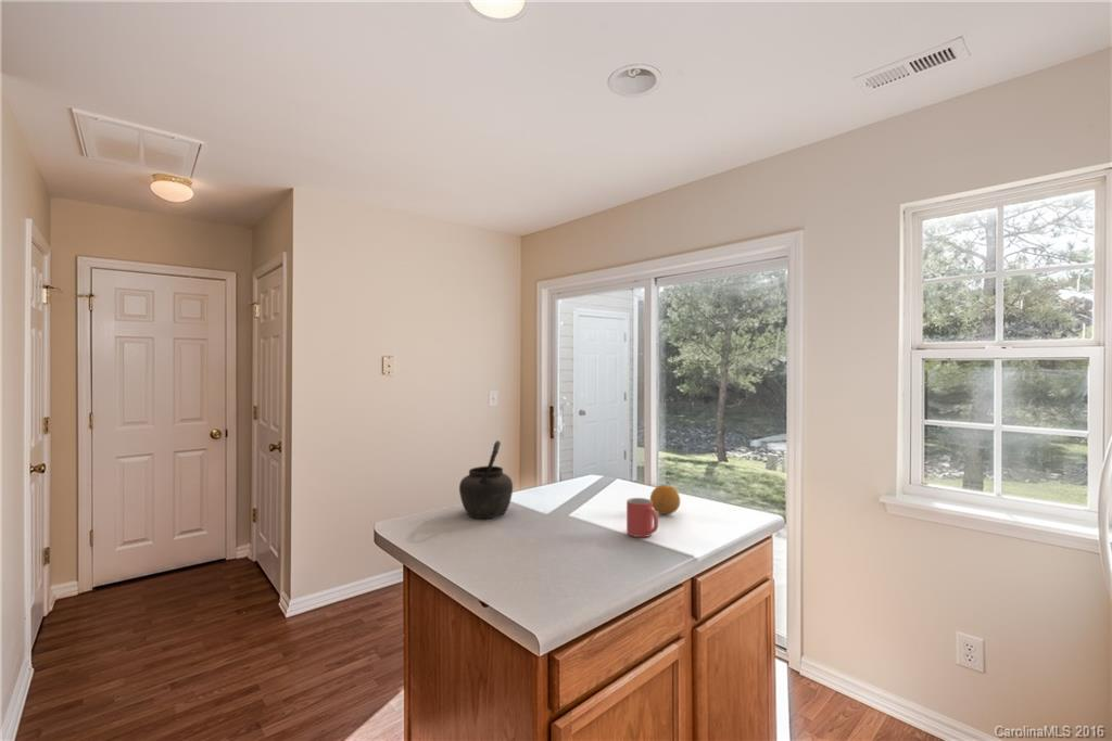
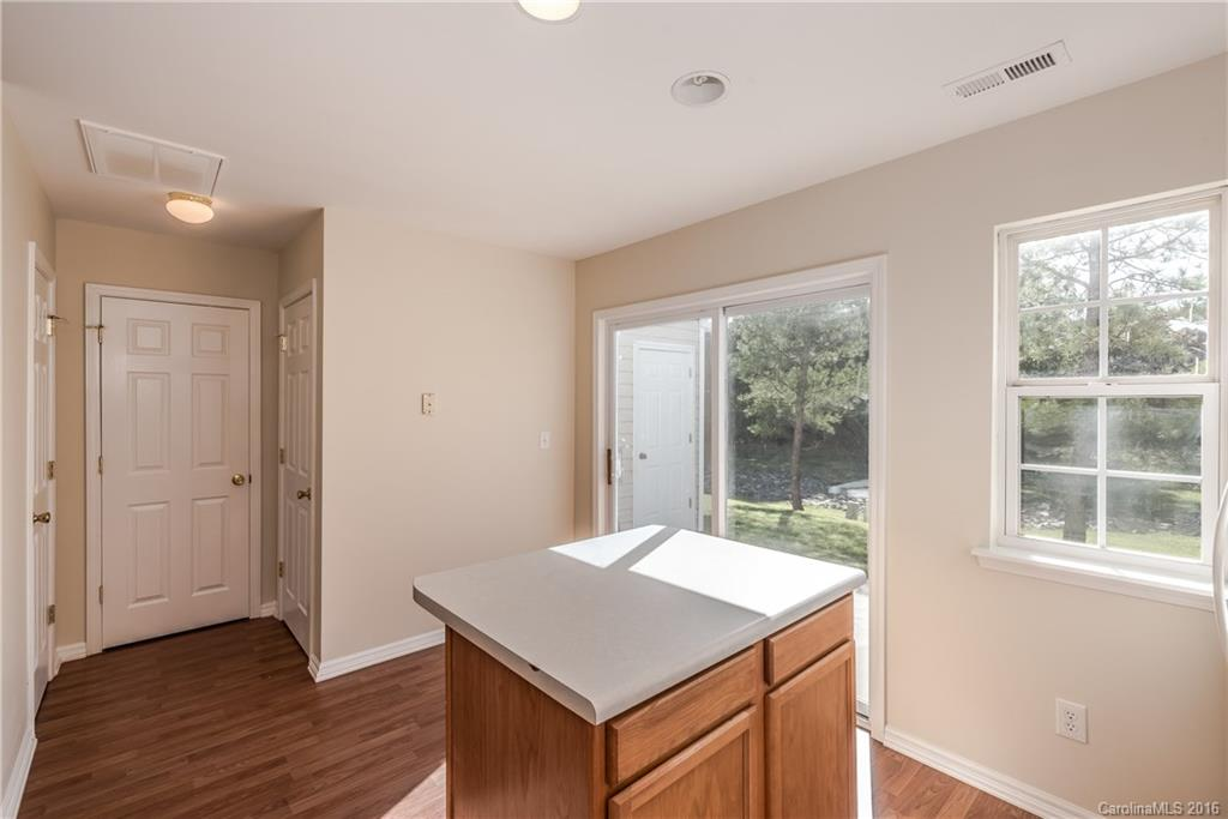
- kettle [458,439,514,520]
- fruit [649,484,681,515]
- mug [626,497,659,538]
